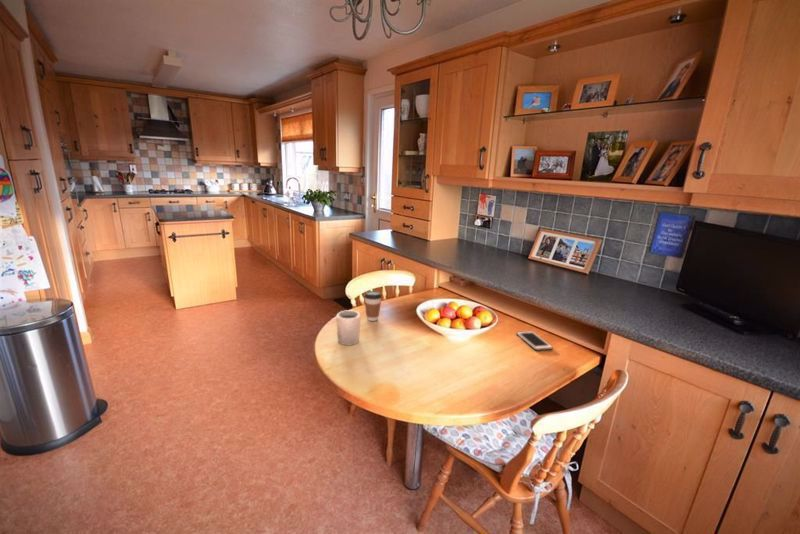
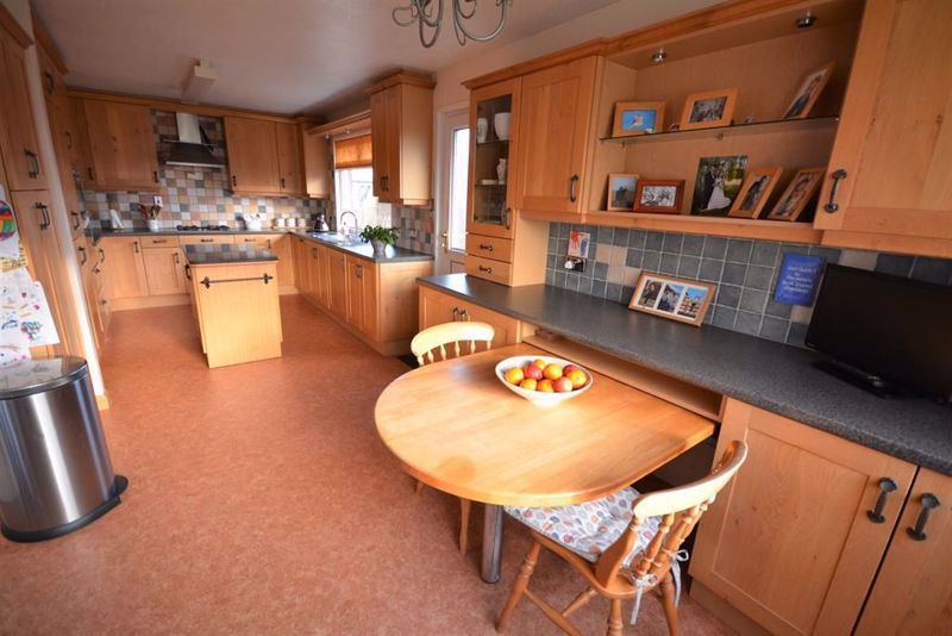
- coffee cup [363,290,383,322]
- cell phone [515,330,554,352]
- mug [335,309,362,346]
